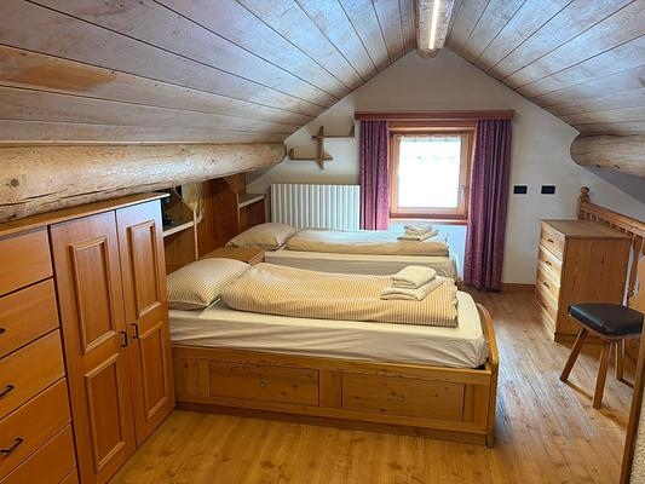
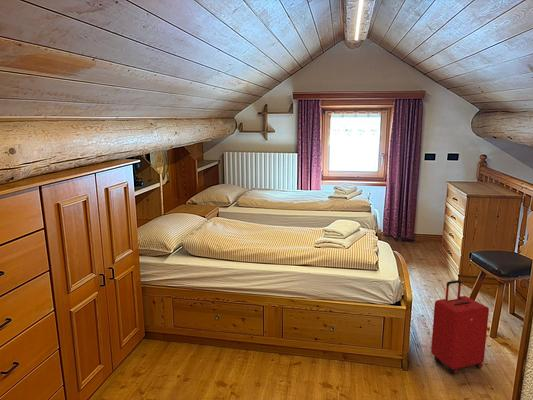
+ suitcase [430,279,490,375]
